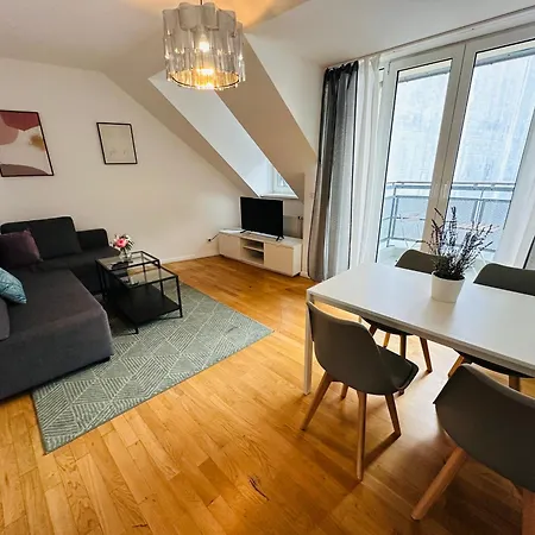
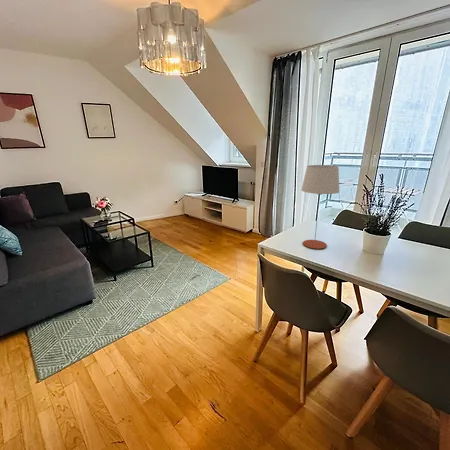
+ table lamp [300,164,341,250]
